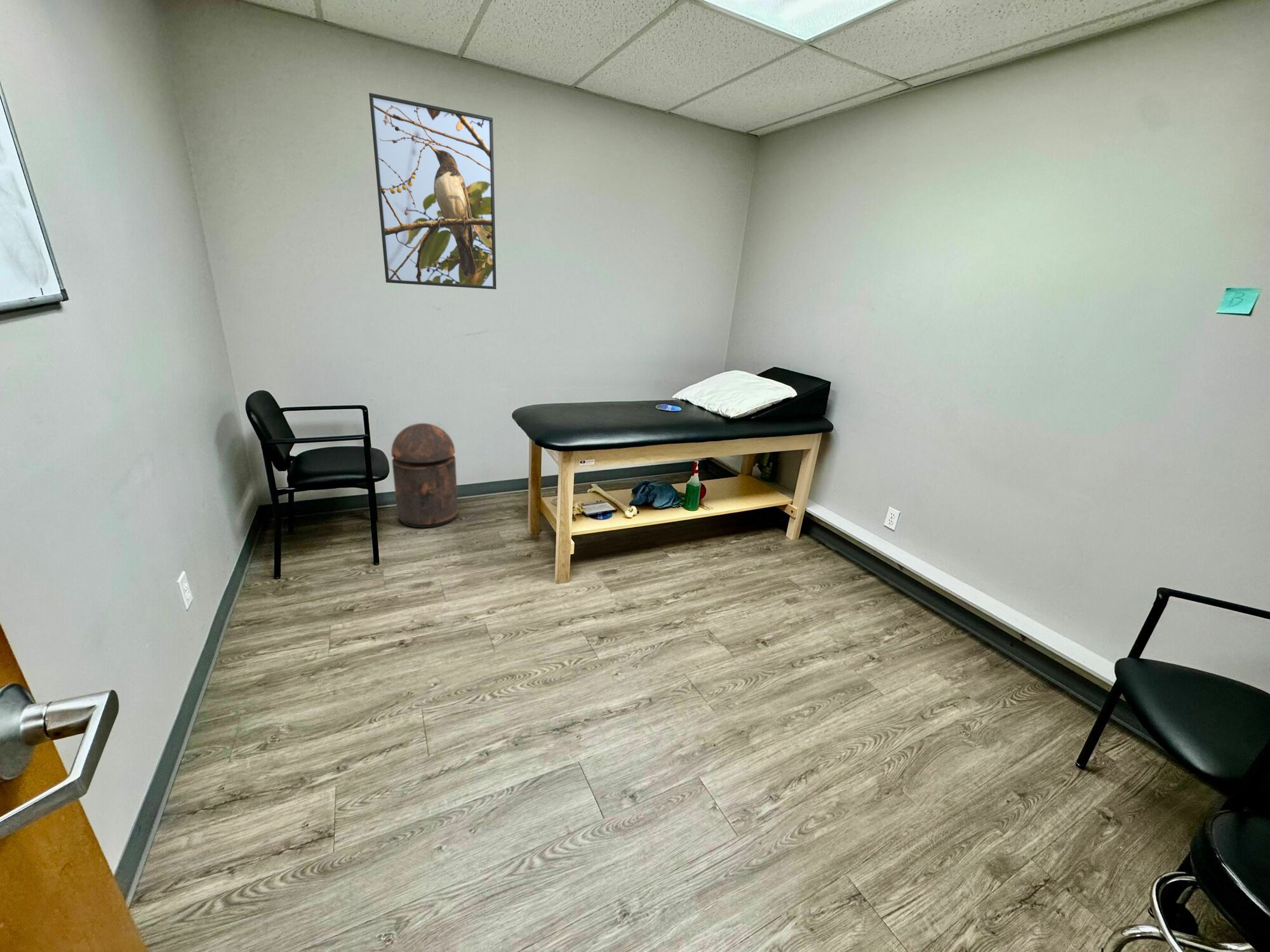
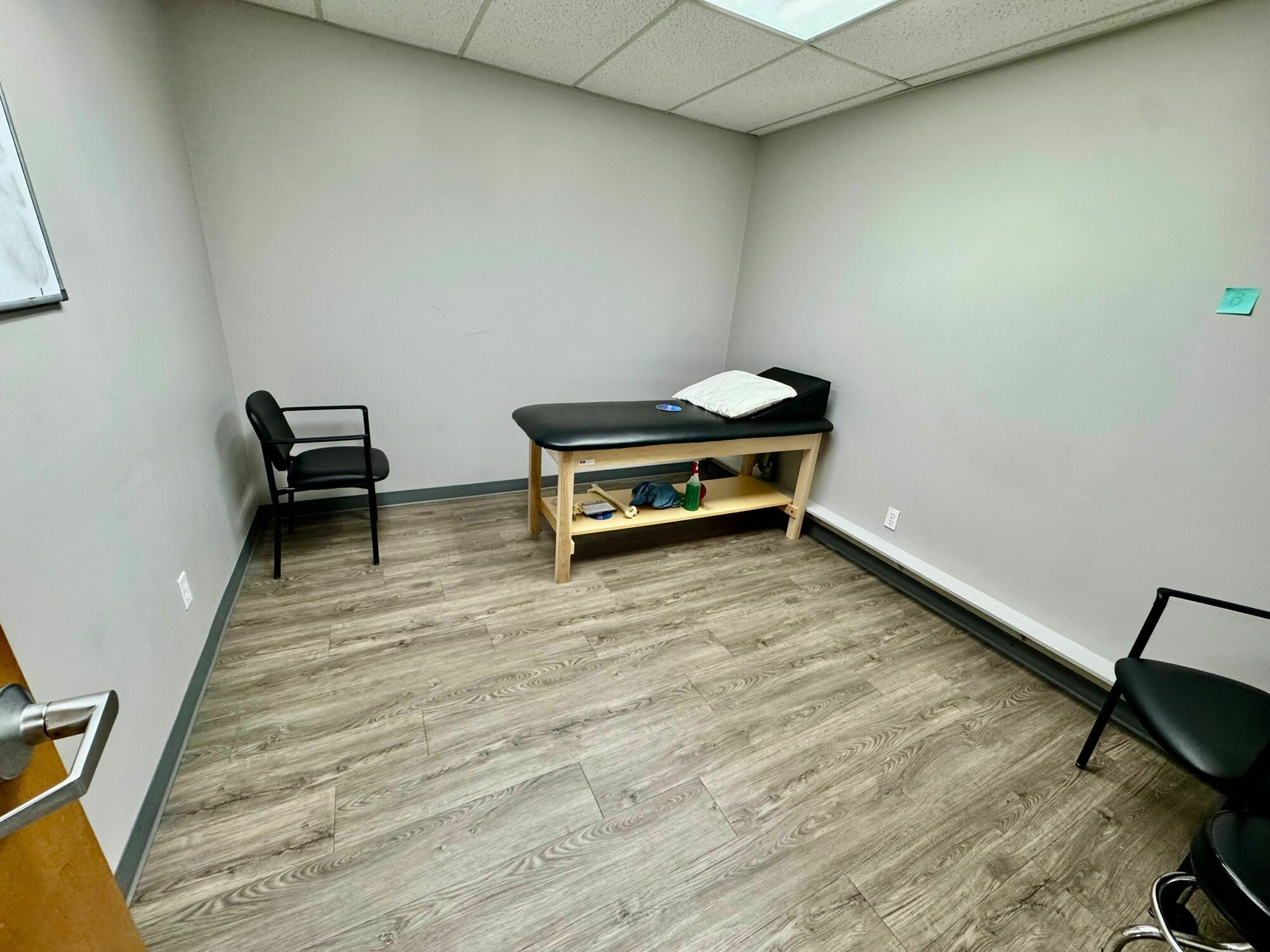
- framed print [368,92,497,290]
- trash can [391,423,458,529]
